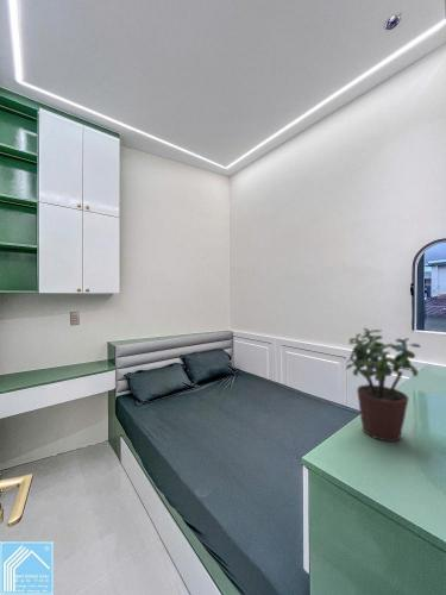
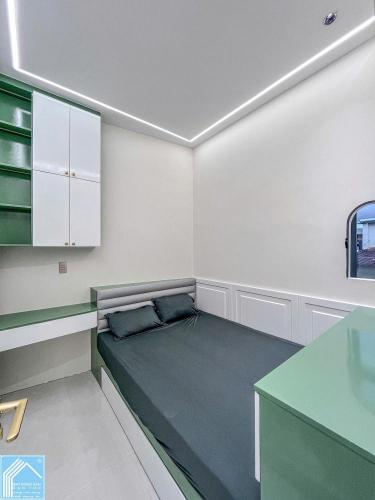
- potted plant [345,327,422,443]
